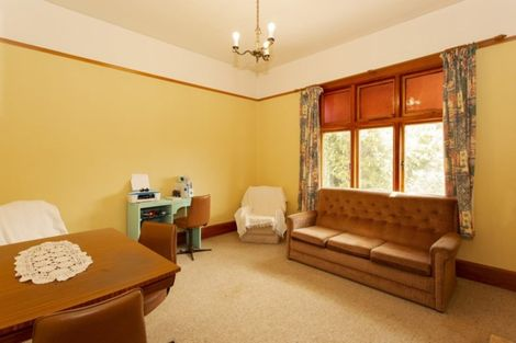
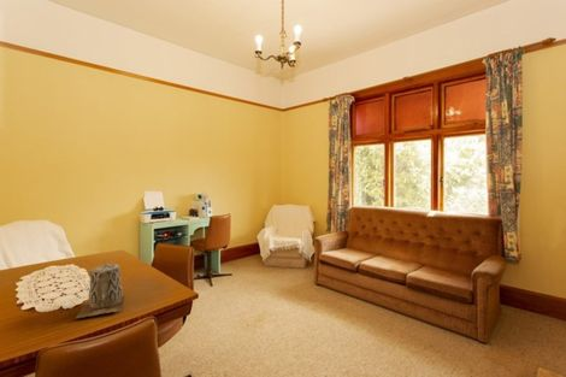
+ teapot [75,259,125,319]
